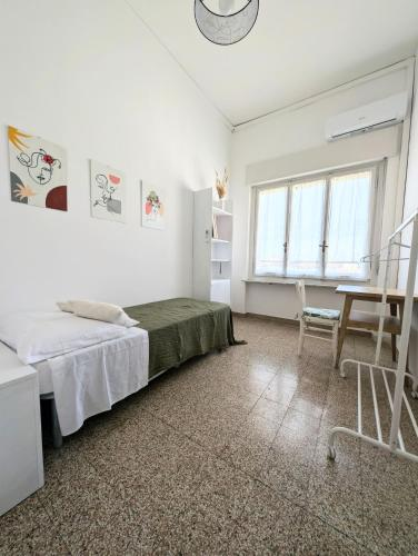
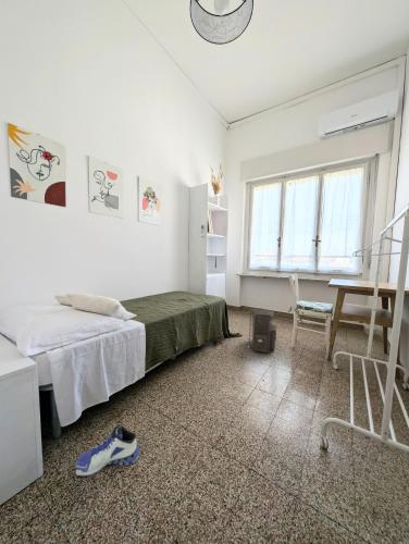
+ backpack [248,308,278,354]
+ sneaker [75,423,141,477]
